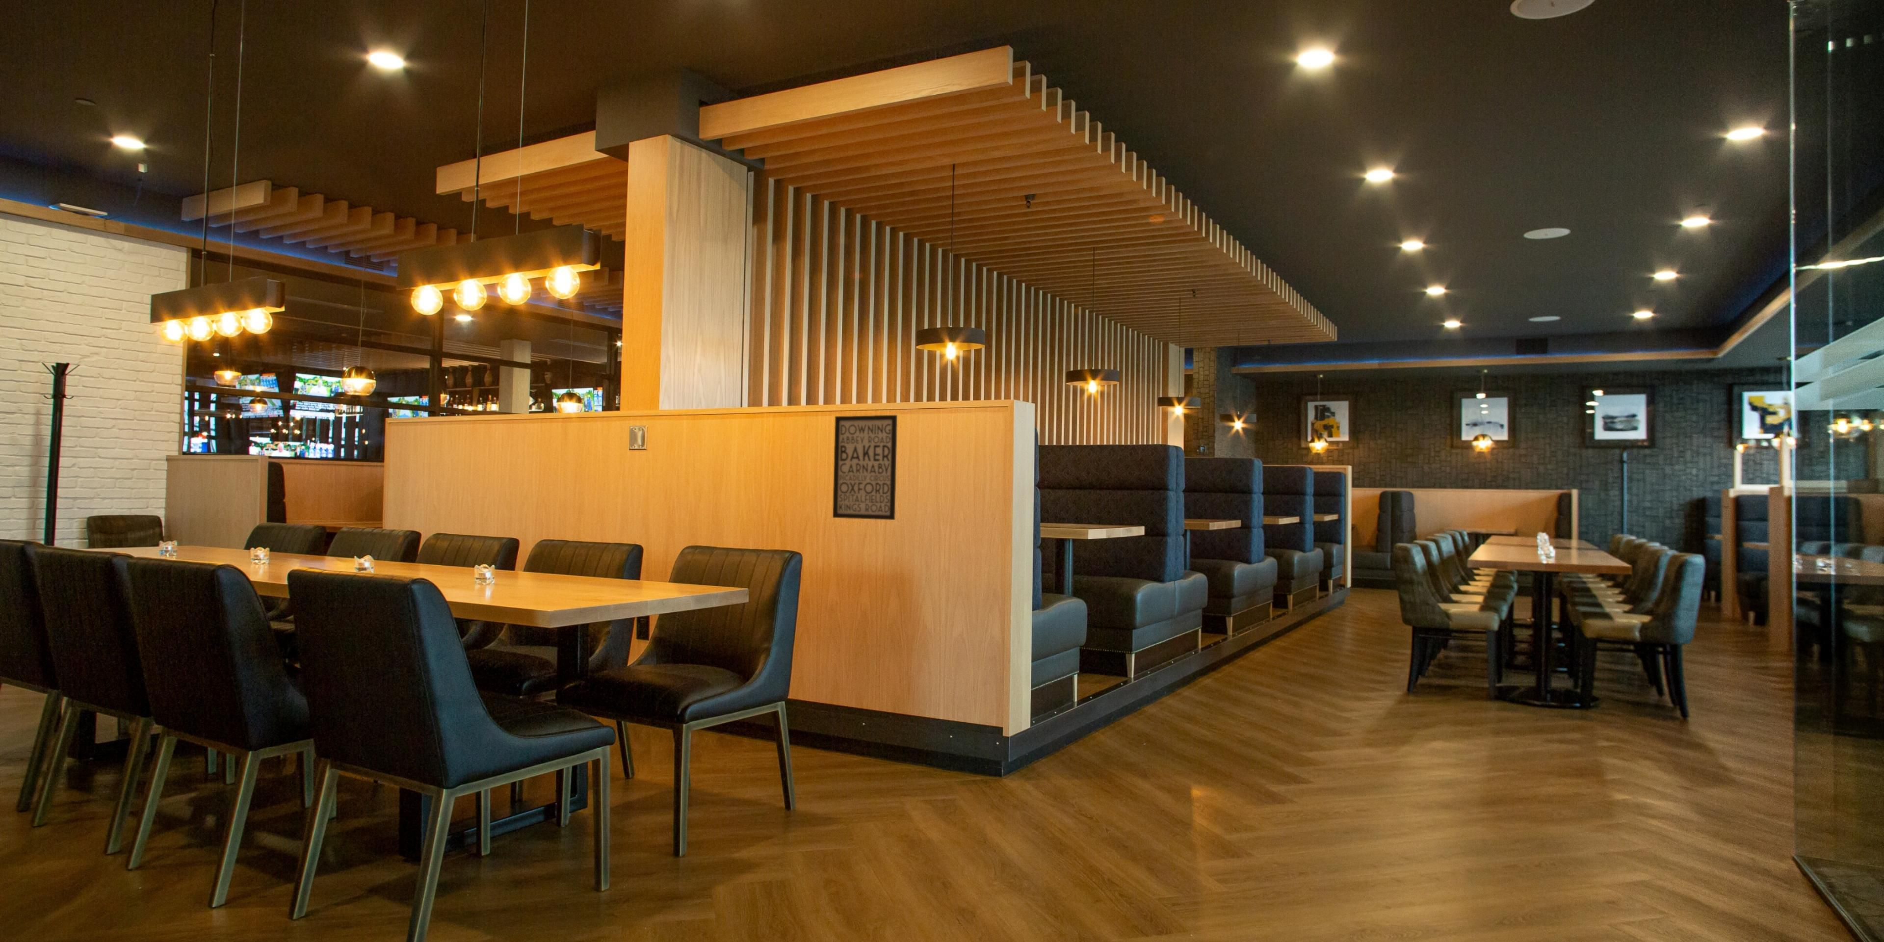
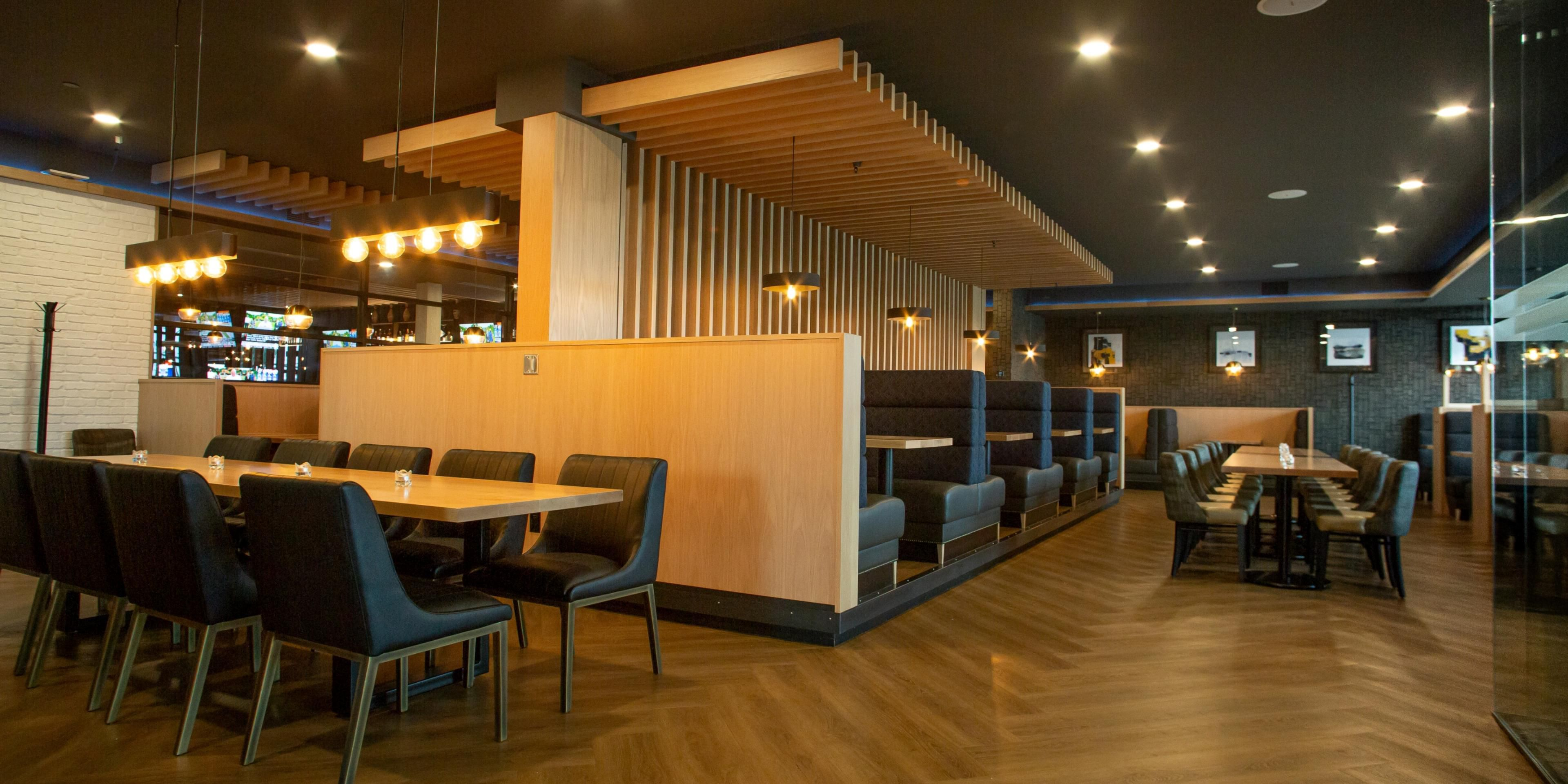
- wall art [833,415,898,520]
